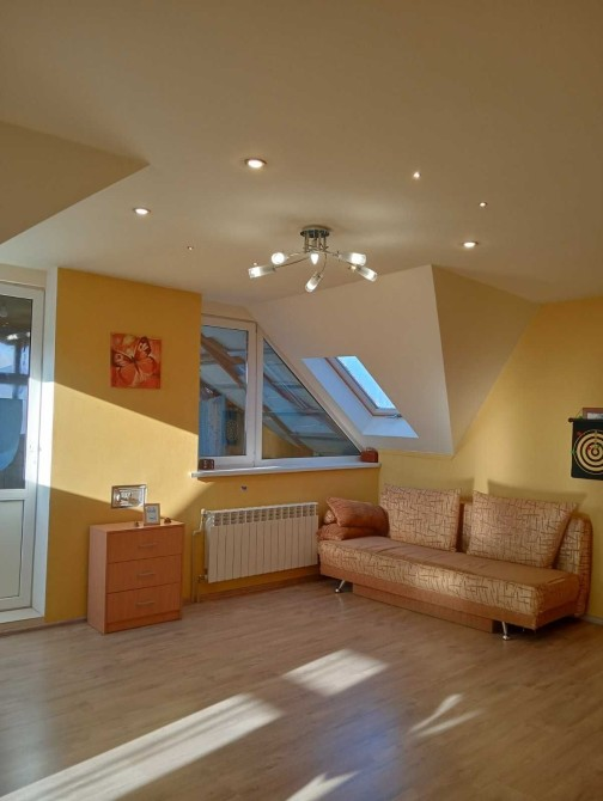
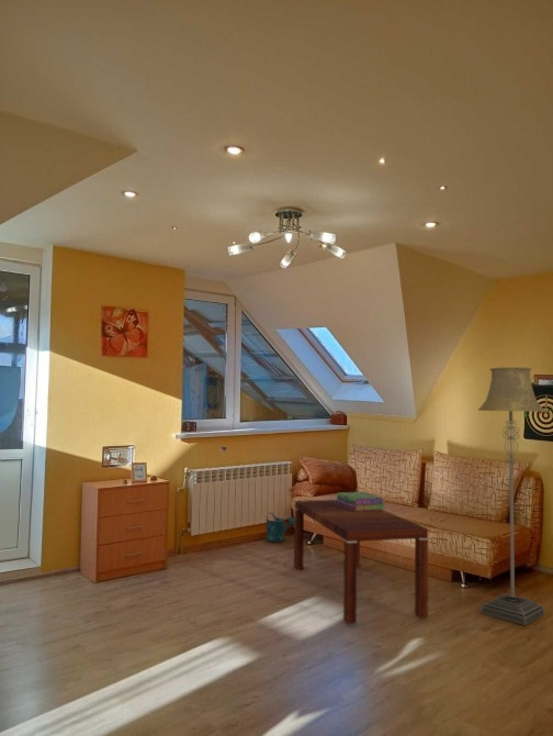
+ floor lamp [477,366,546,626]
+ coffee table [293,499,429,625]
+ watering can [264,512,295,543]
+ stack of books [335,491,385,511]
